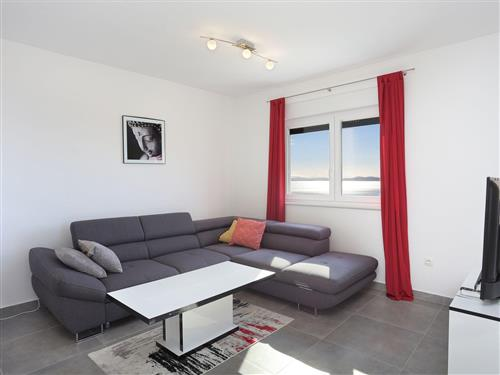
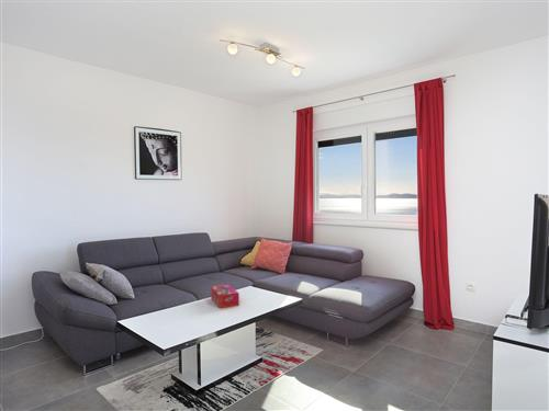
+ tissue box [210,284,240,309]
